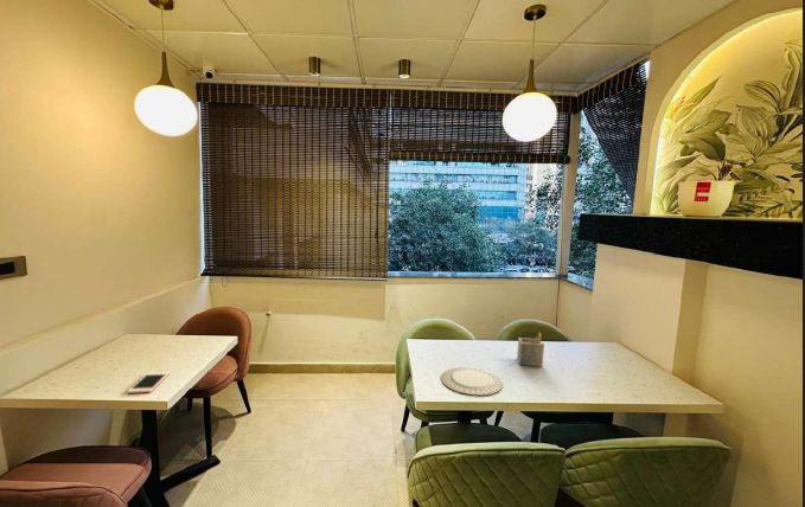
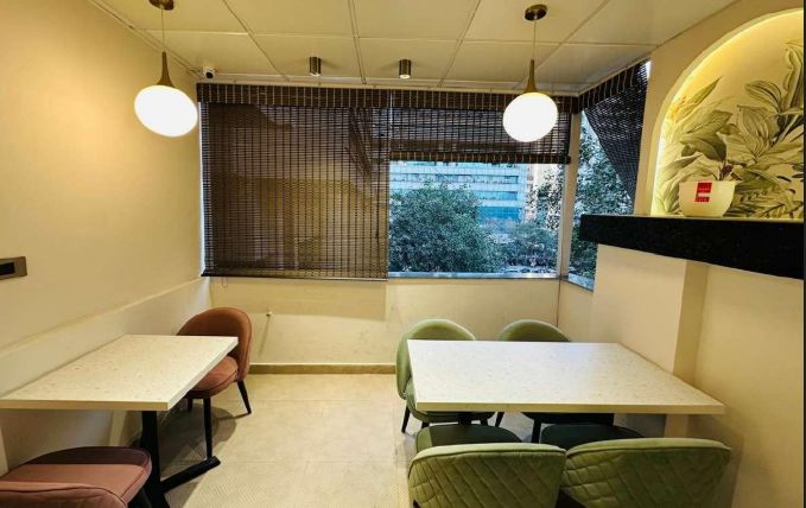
- chinaware [440,366,504,397]
- napkin holder [516,332,545,367]
- cell phone [127,371,171,394]
